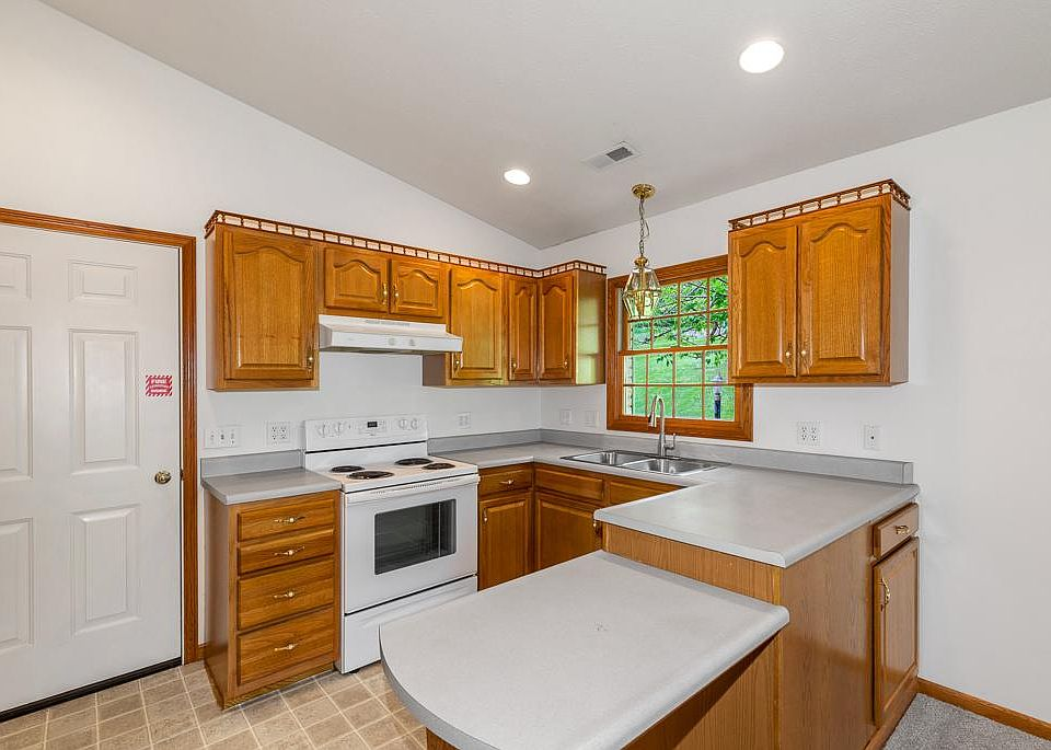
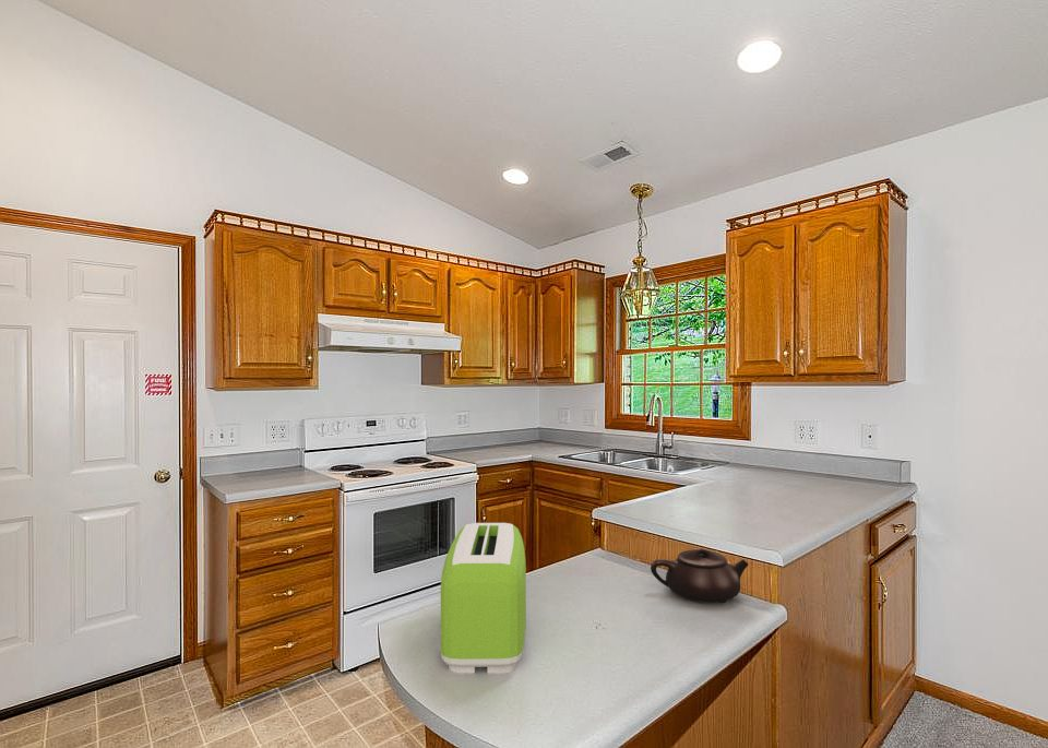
+ teapot [650,548,750,604]
+ toaster [440,522,527,675]
